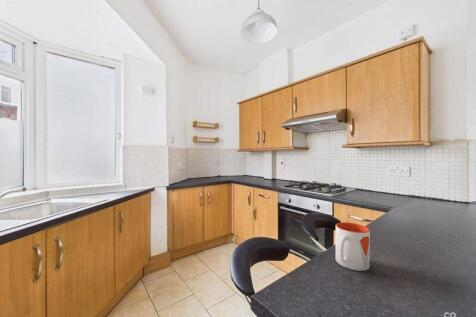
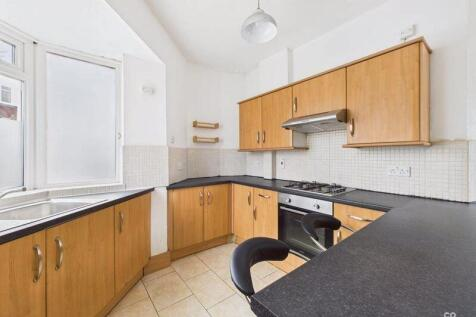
- mug [335,221,371,272]
